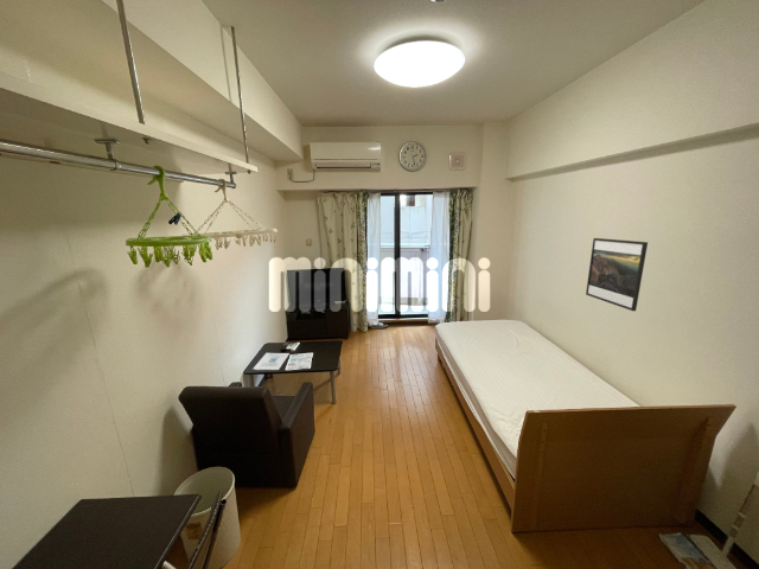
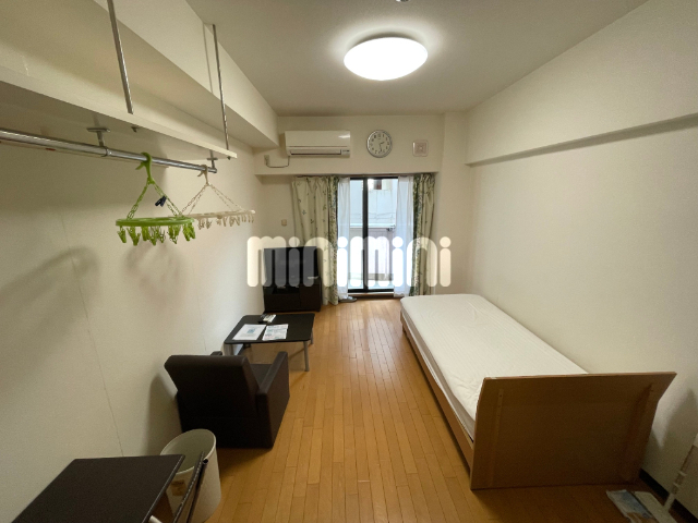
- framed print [585,237,649,312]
